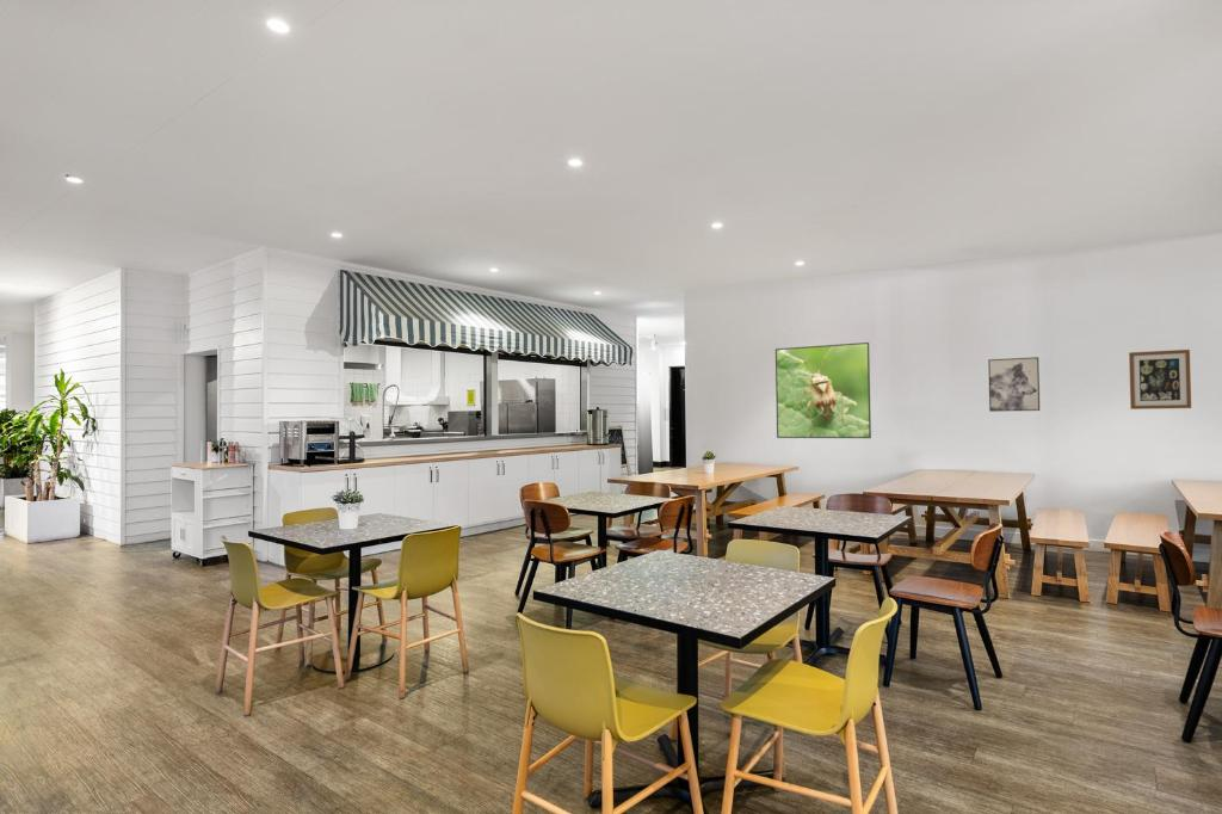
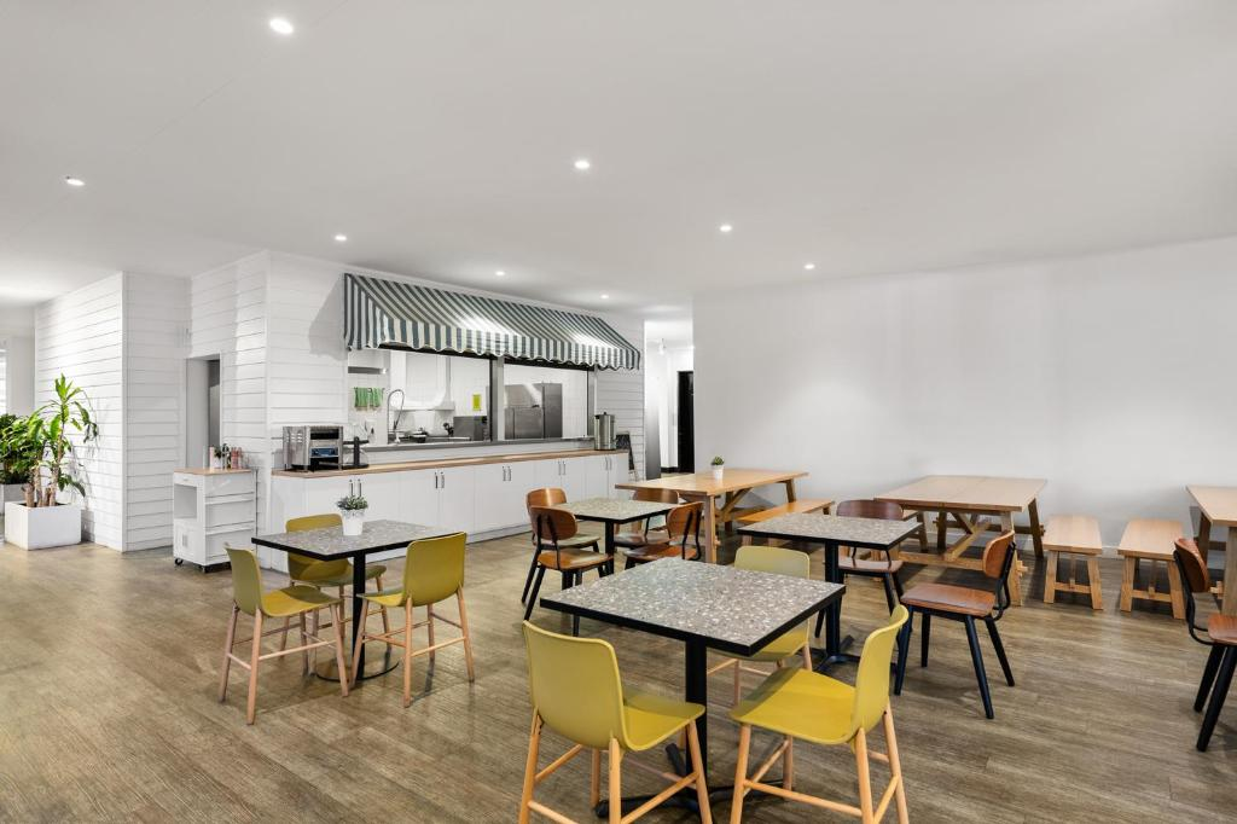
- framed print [774,341,872,439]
- wall art [987,356,1041,413]
- wall art [1128,349,1192,411]
